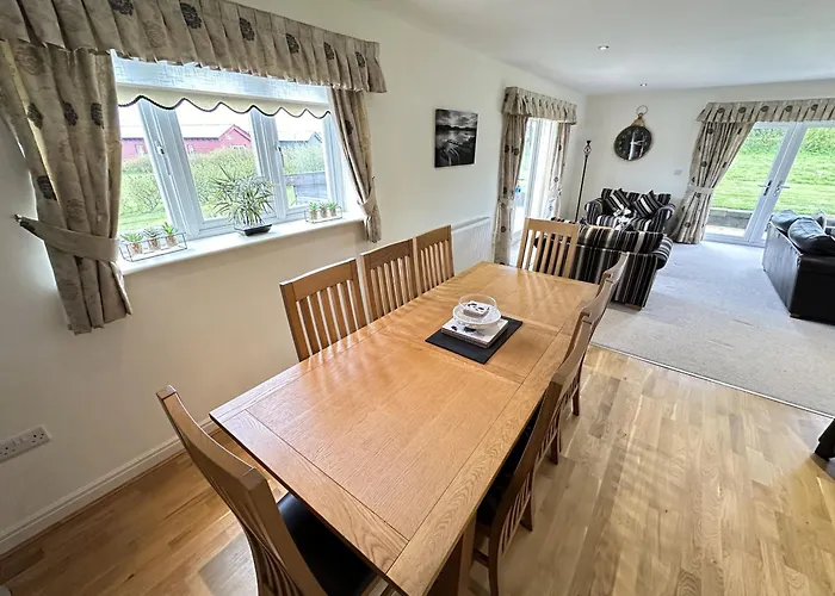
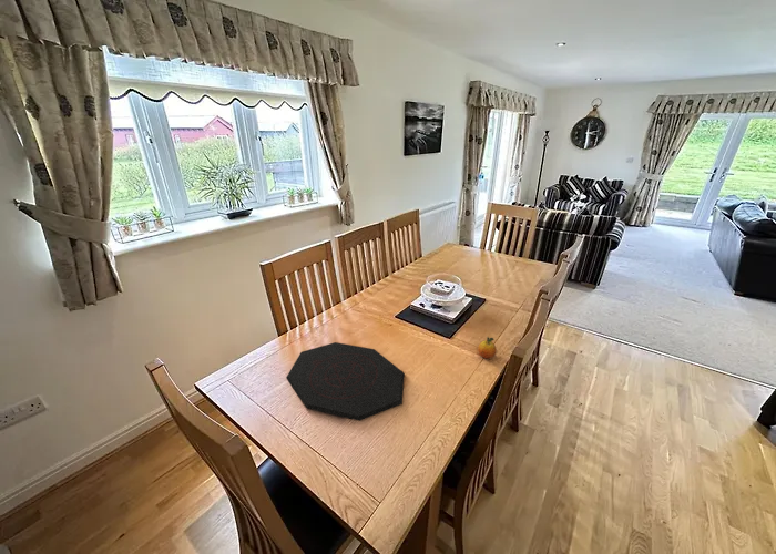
+ placemat [285,341,406,422]
+ fruit [477,336,498,360]
